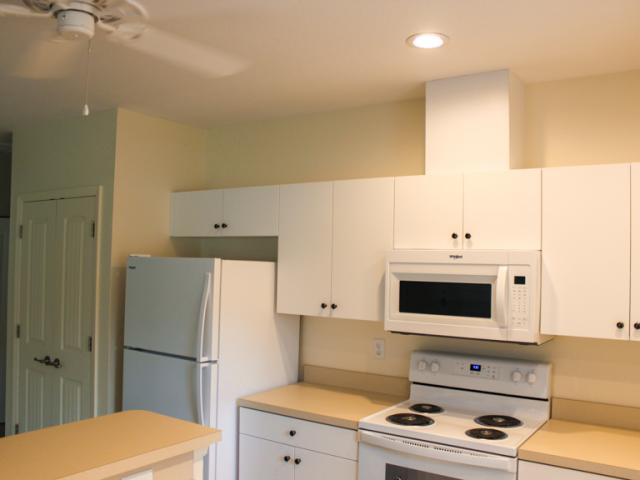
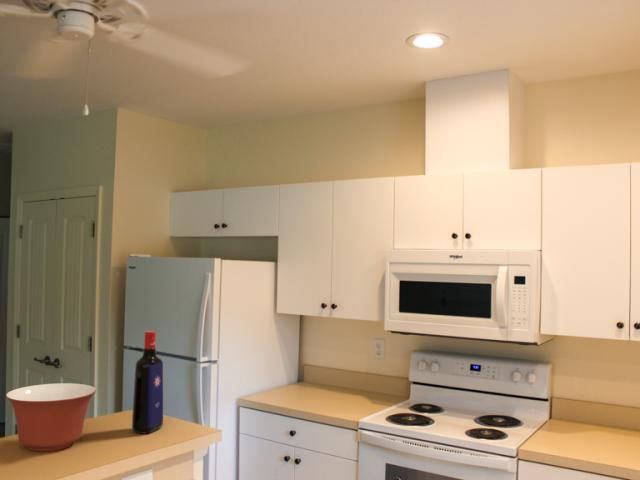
+ liquor bottle [131,330,164,434]
+ mixing bowl [5,382,97,452]
